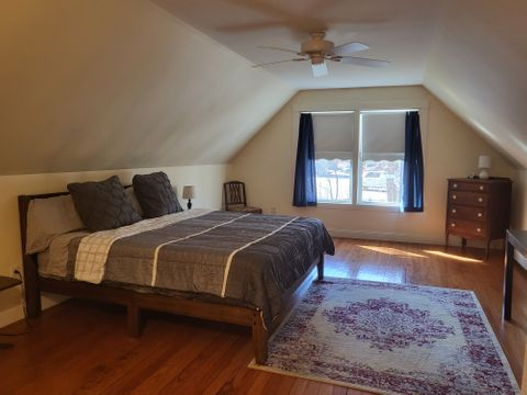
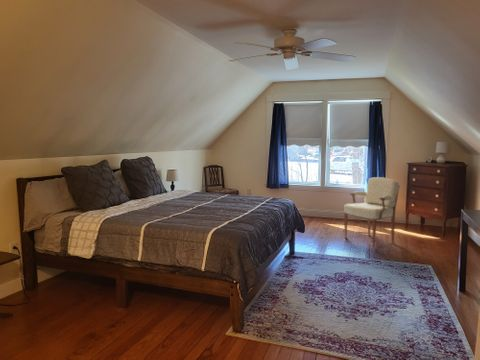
+ armchair [343,176,401,248]
